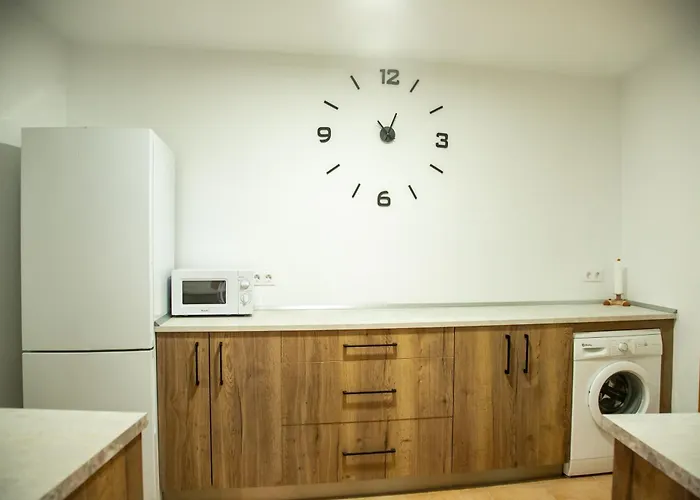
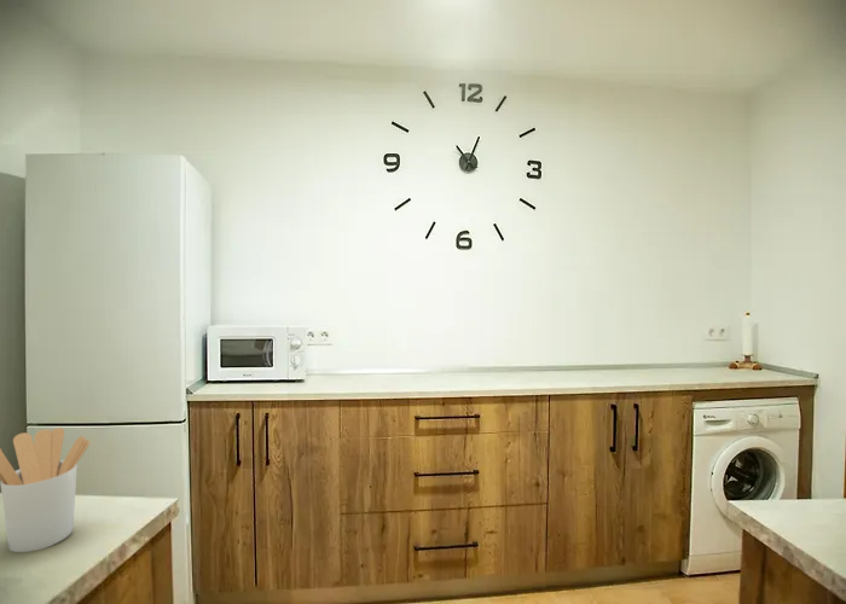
+ utensil holder [0,426,91,553]
